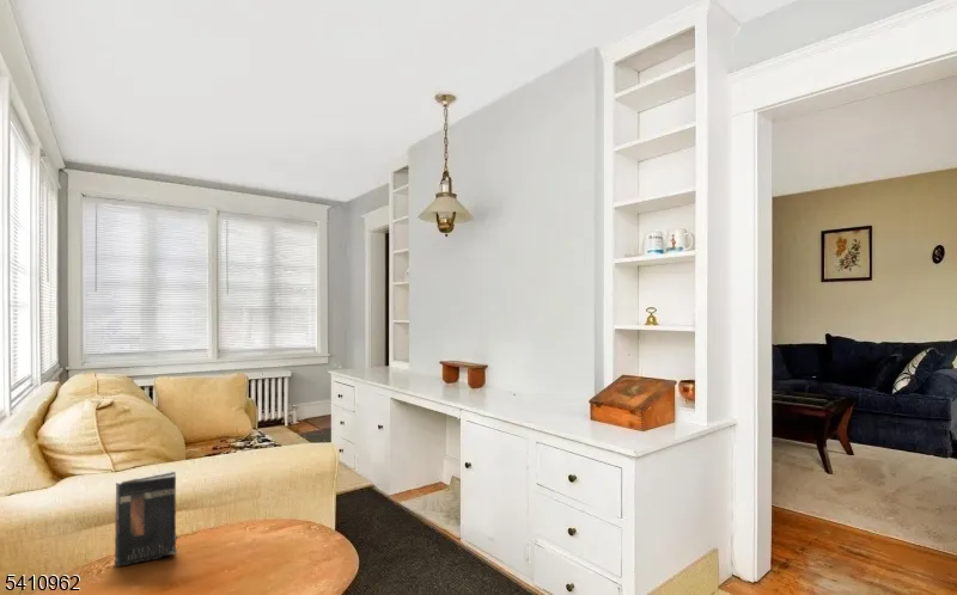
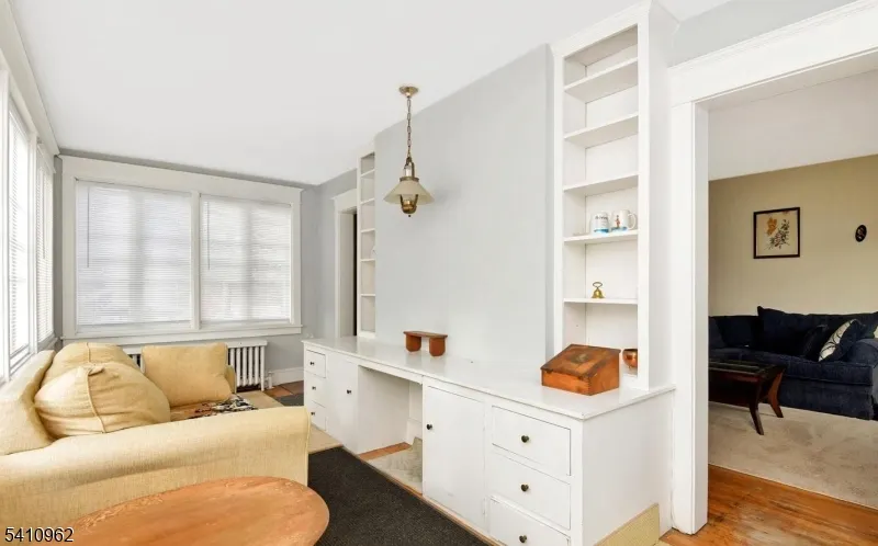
- book [111,470,178,568]
